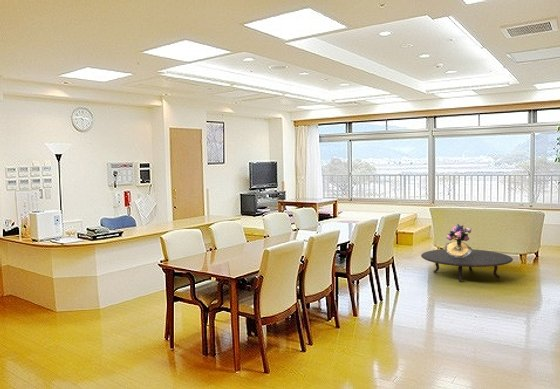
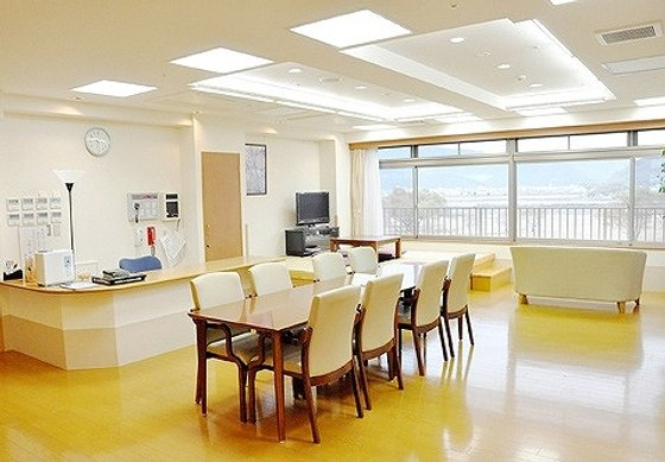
- bouquet [444,223,473,258]
- table [420,248,514,283]
